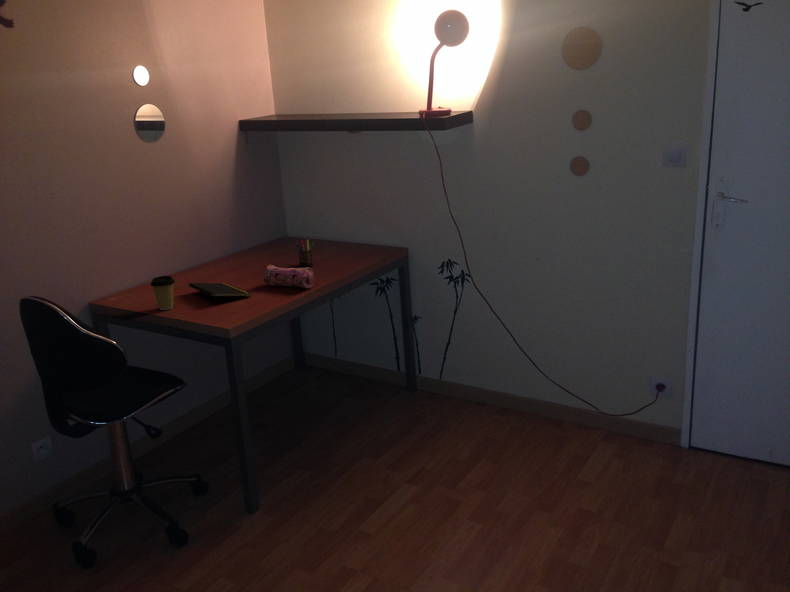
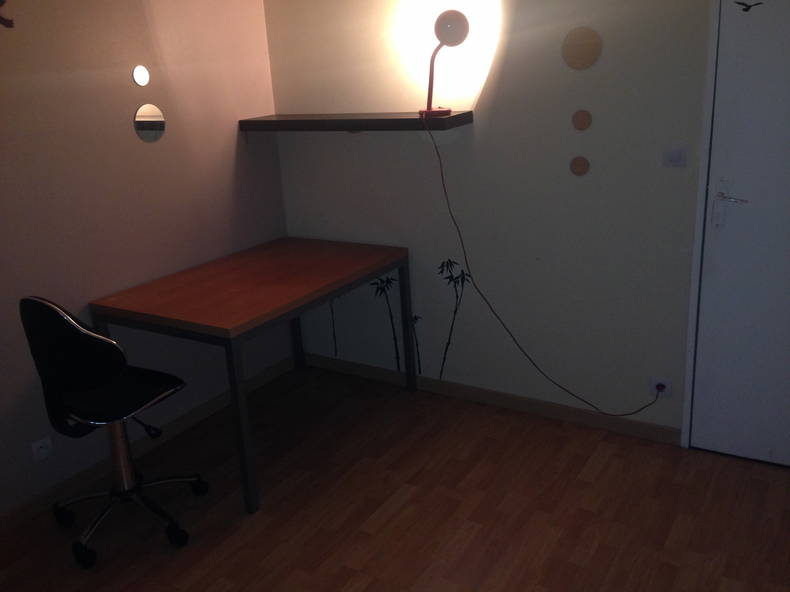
- pencil case [263,264,315,289]
- pen holder [294,239,315,268]
- coffee cup [150,275,176,311]
- notepad [188,282,252,306]
